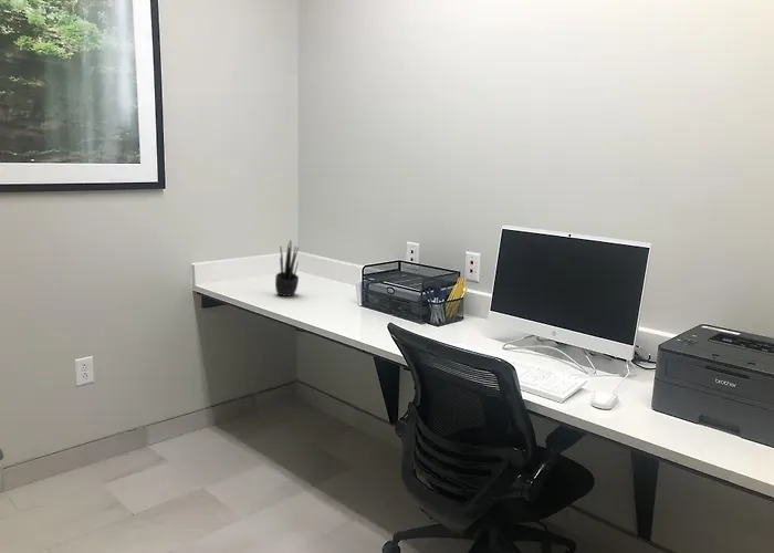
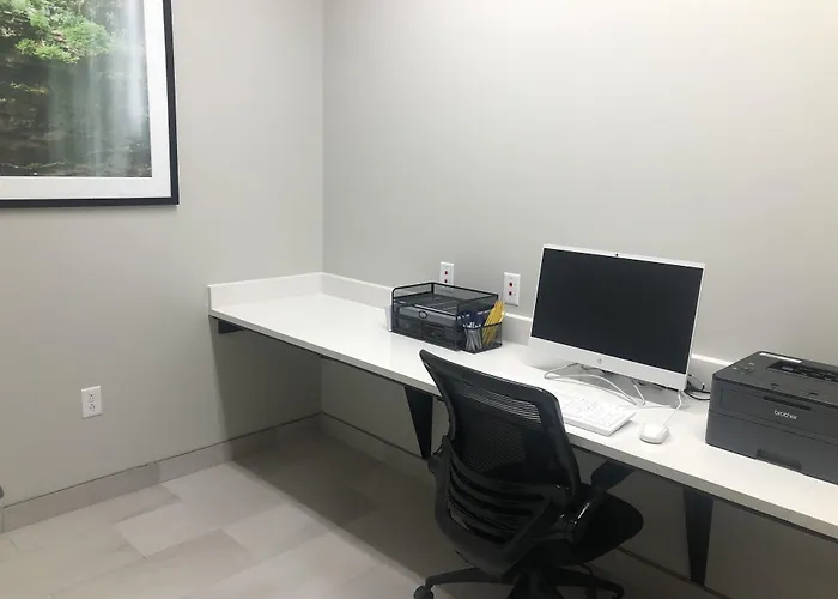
- potted plant [274,239,300,298]
